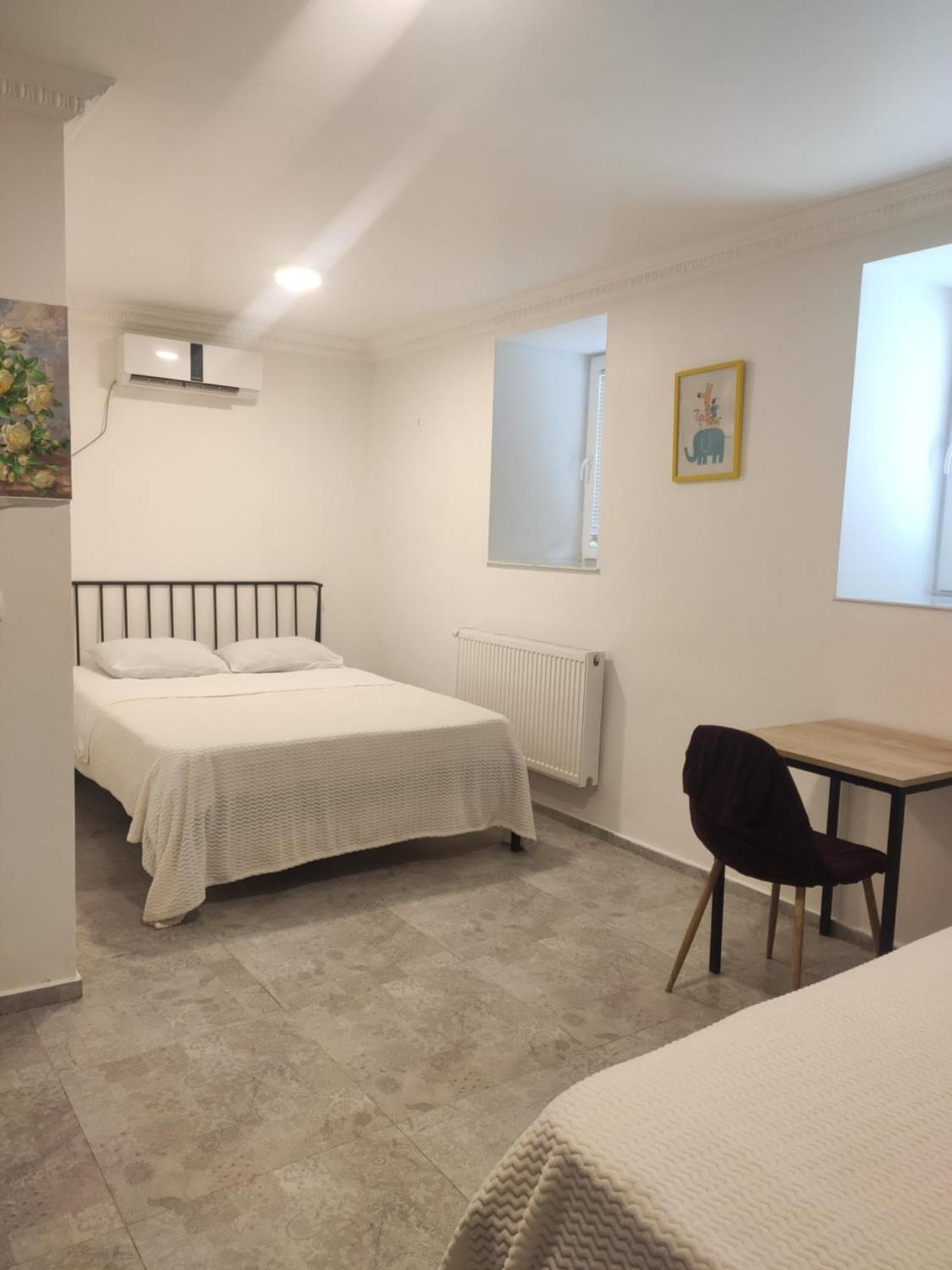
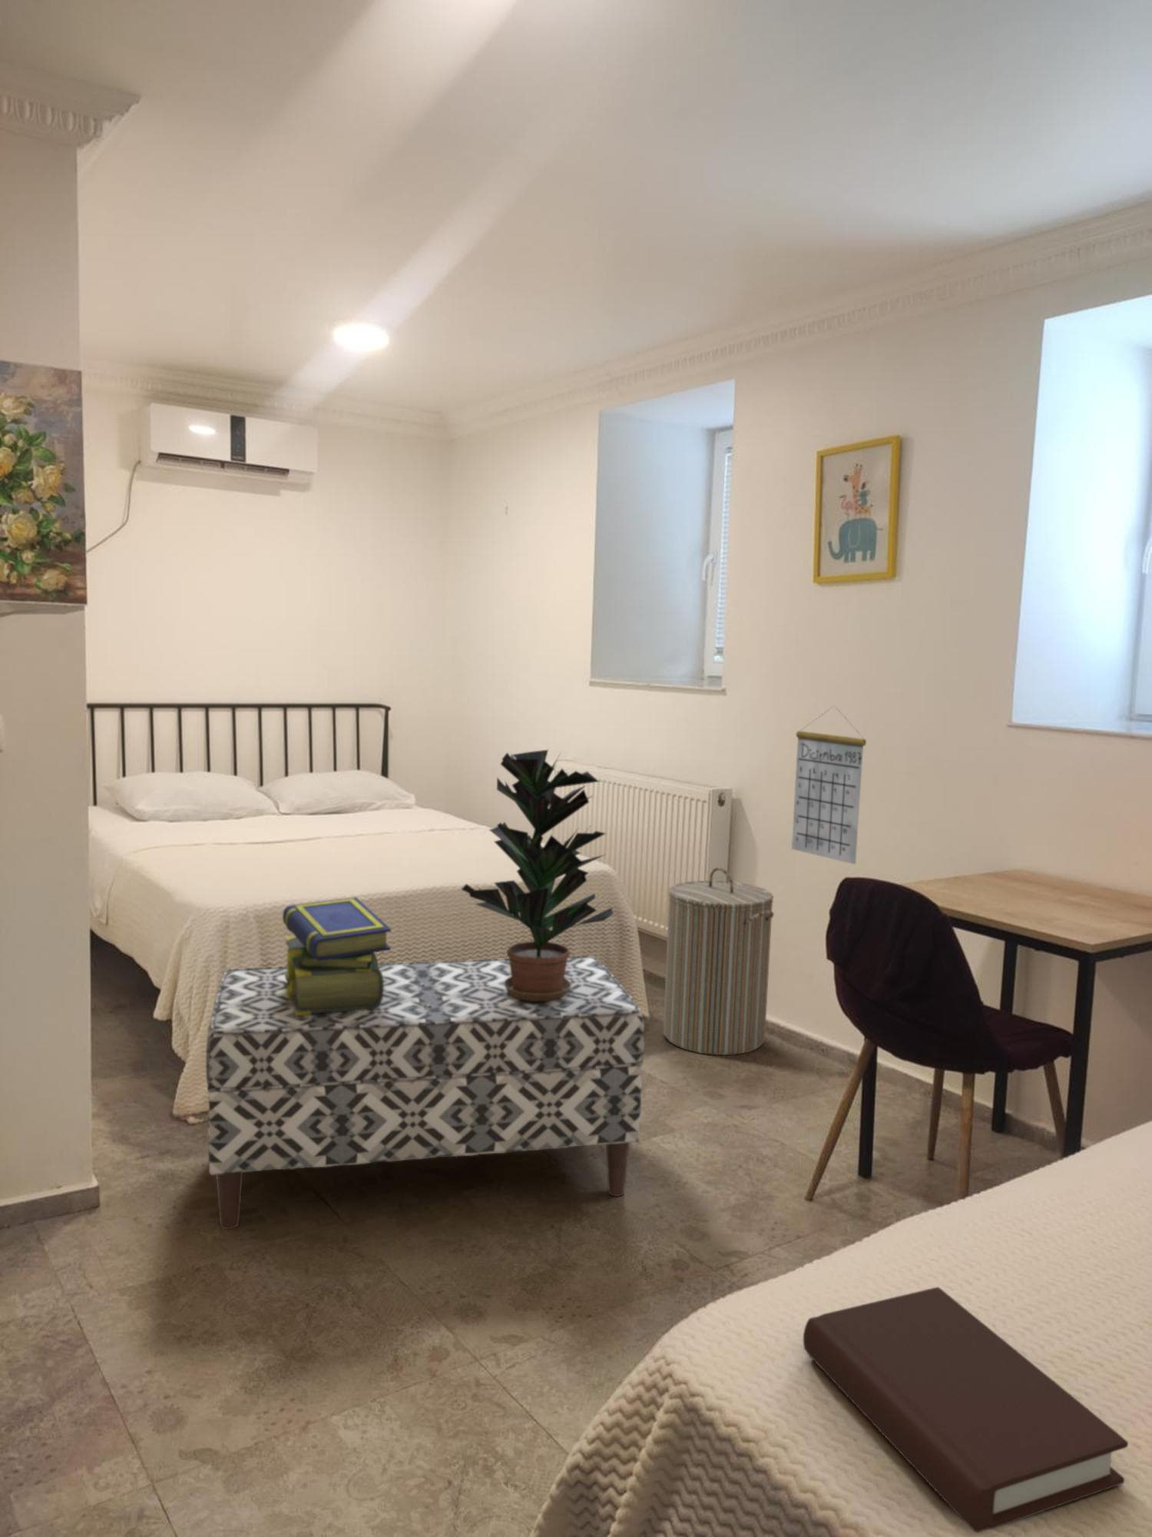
+ calendar [791,704,868,865]
+ book [802,1286,1129,1533]
+ bench [205,955,645,1230]
+ stack of books [282,896,392,1015]
+ potted plant [460,749,615,1001]
+ laundry hamper [663,867,774,1055]
